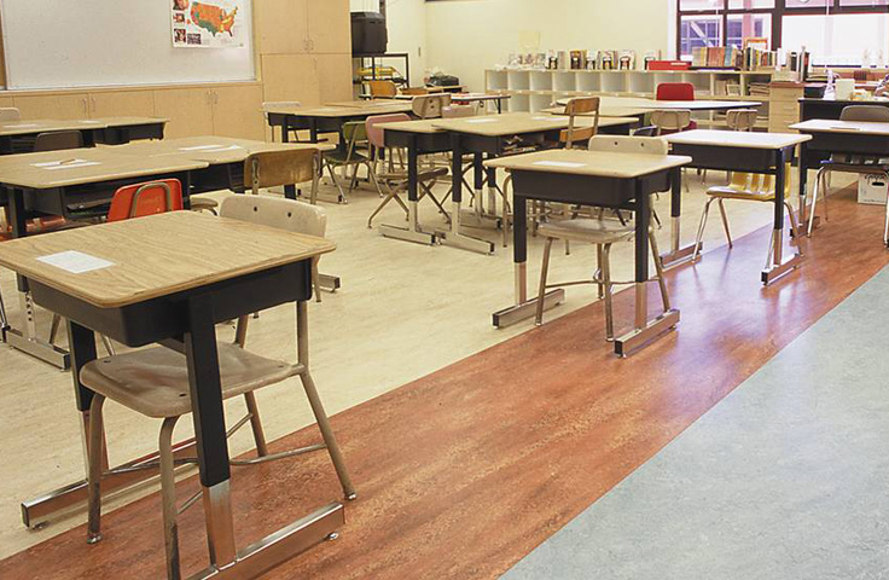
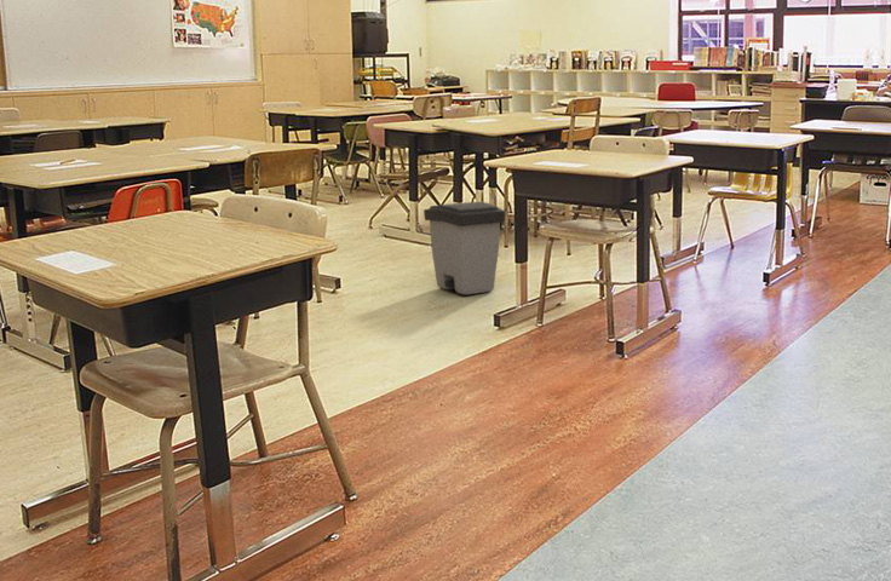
+ trash can [422,201,506,295]
